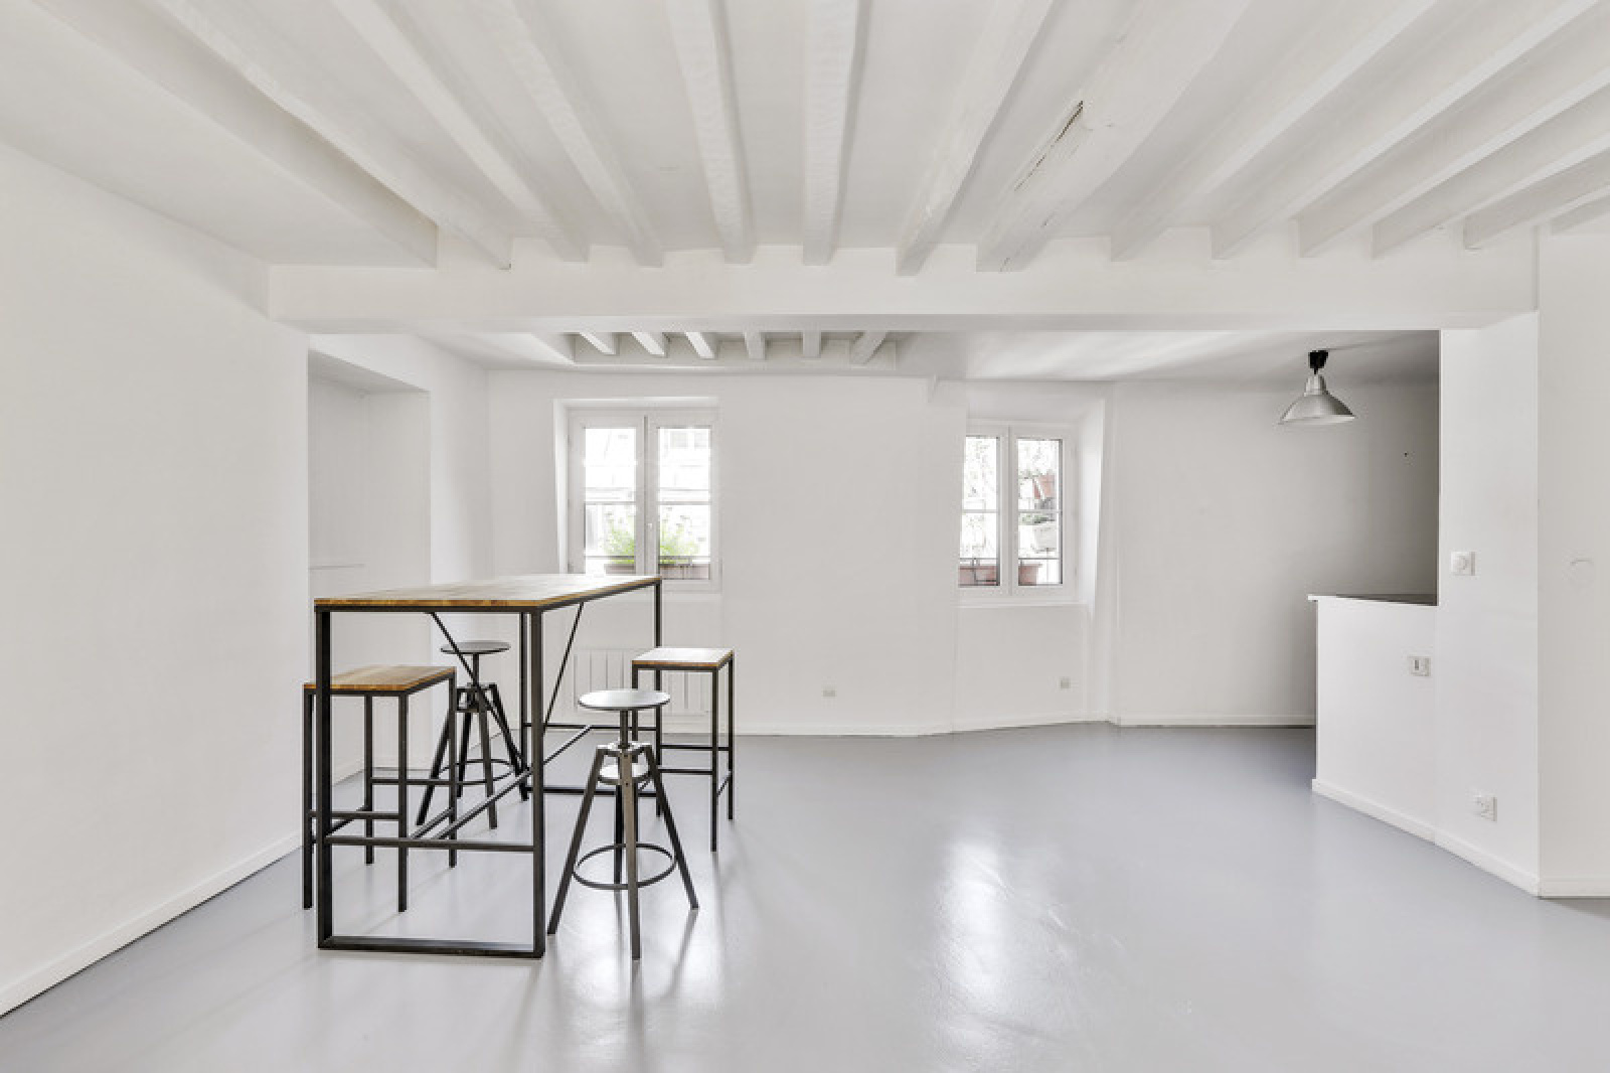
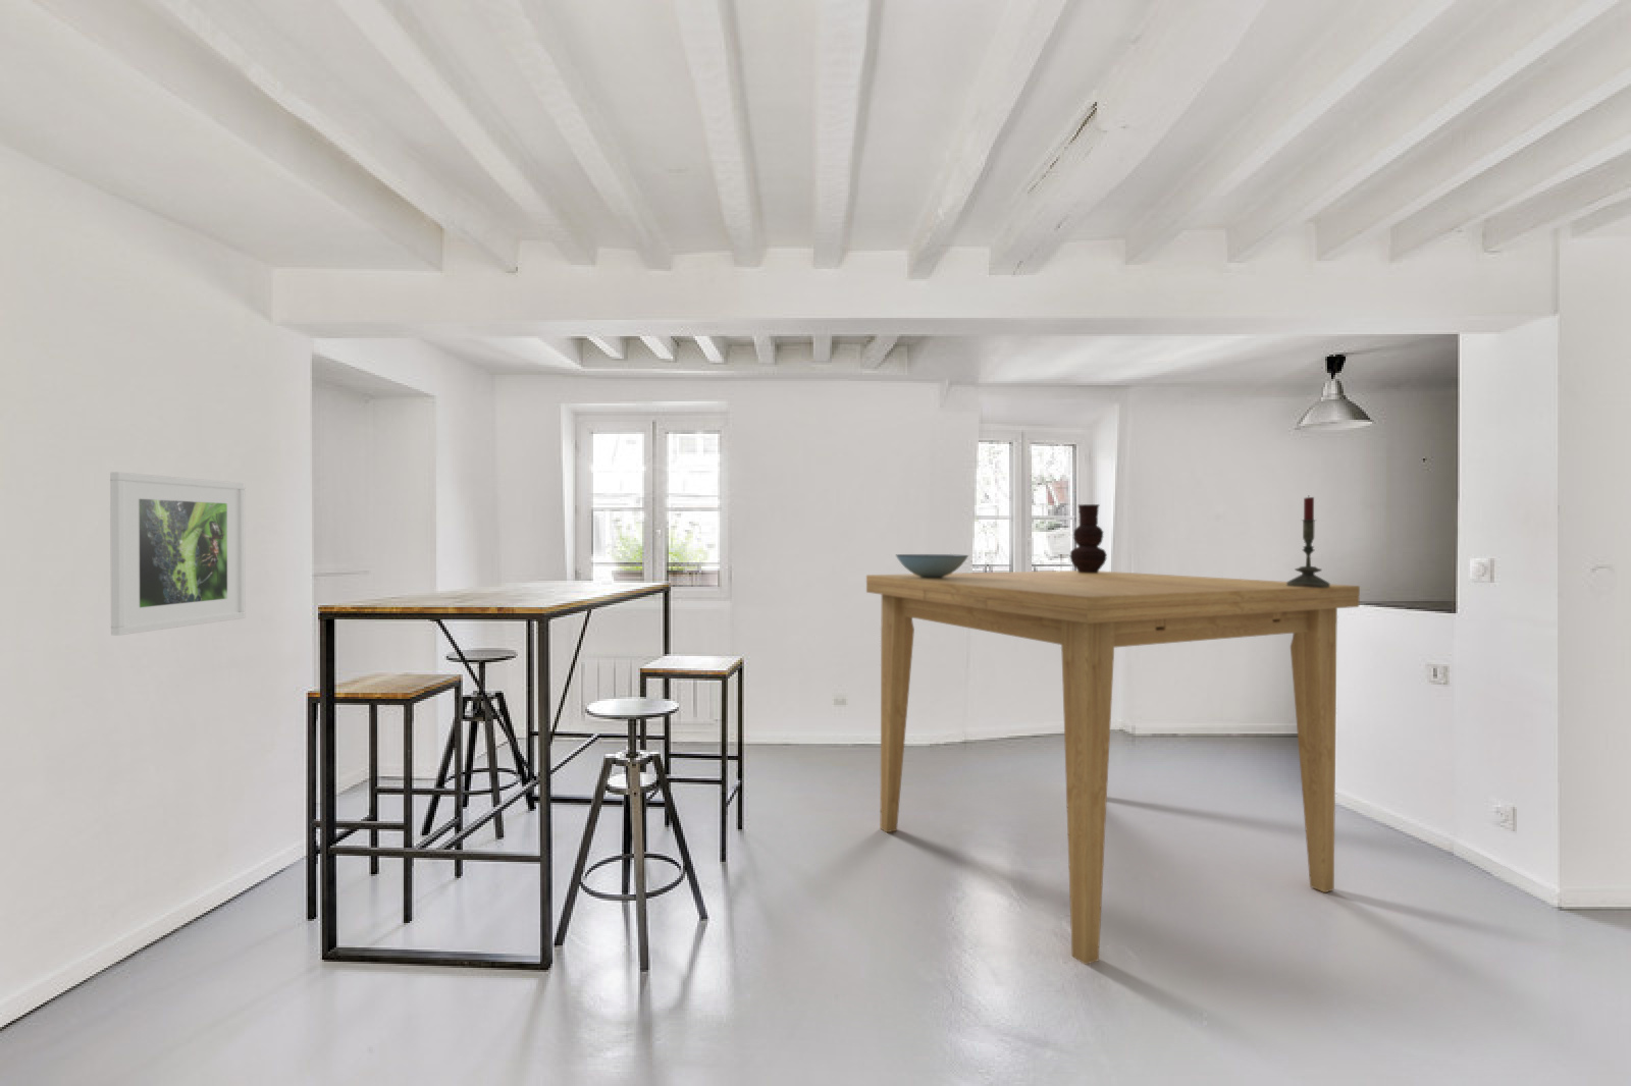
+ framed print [109,470,246,636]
+ vase [1068,503,1108,573]
+ dining table [866,570,1361,966]
+ decorative bowl [895,553,969,578]
+ candle [1287,496,1330,588]
